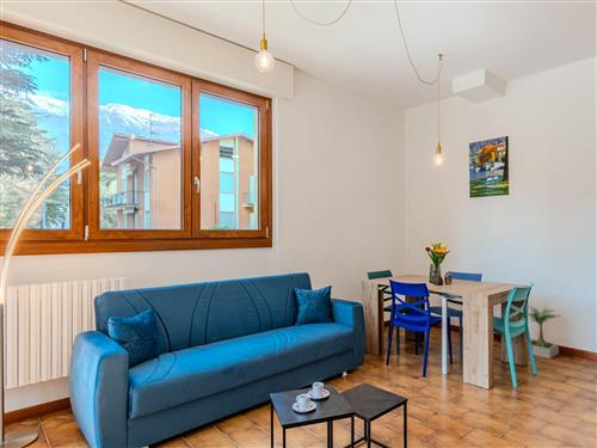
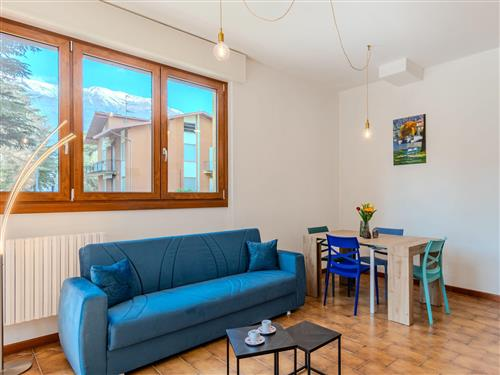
- potted plant [527,305,561,360]
